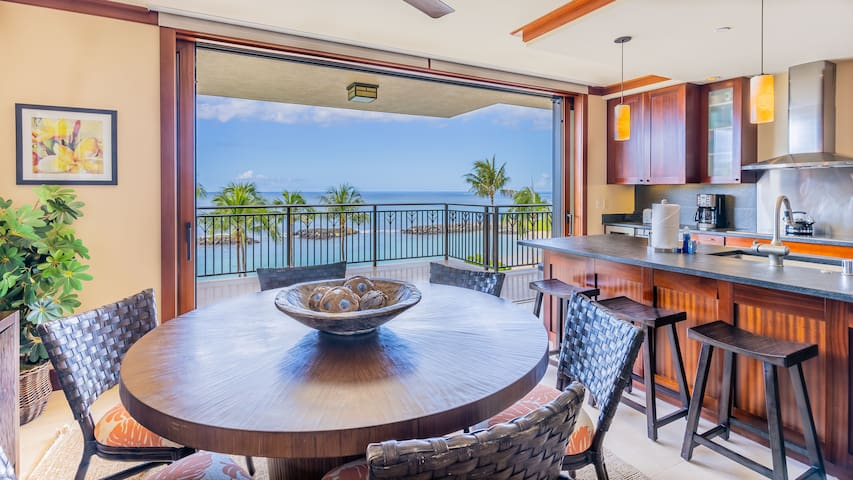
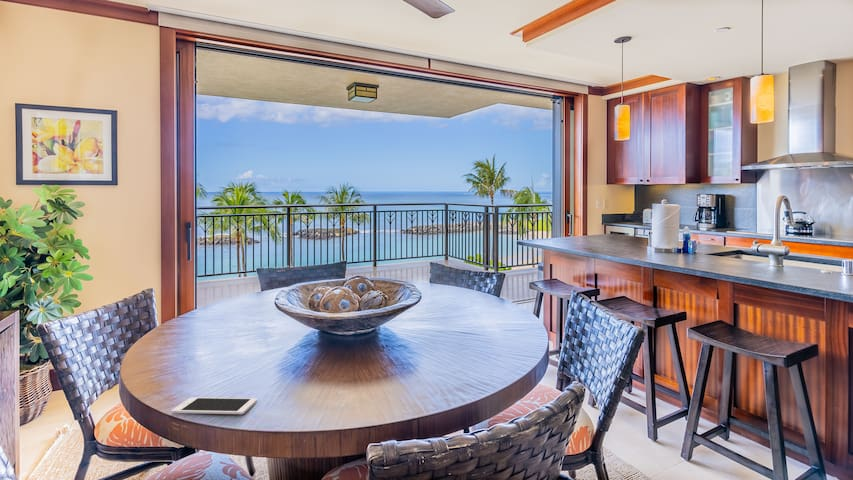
+ cell phone [170,397,258,415]
